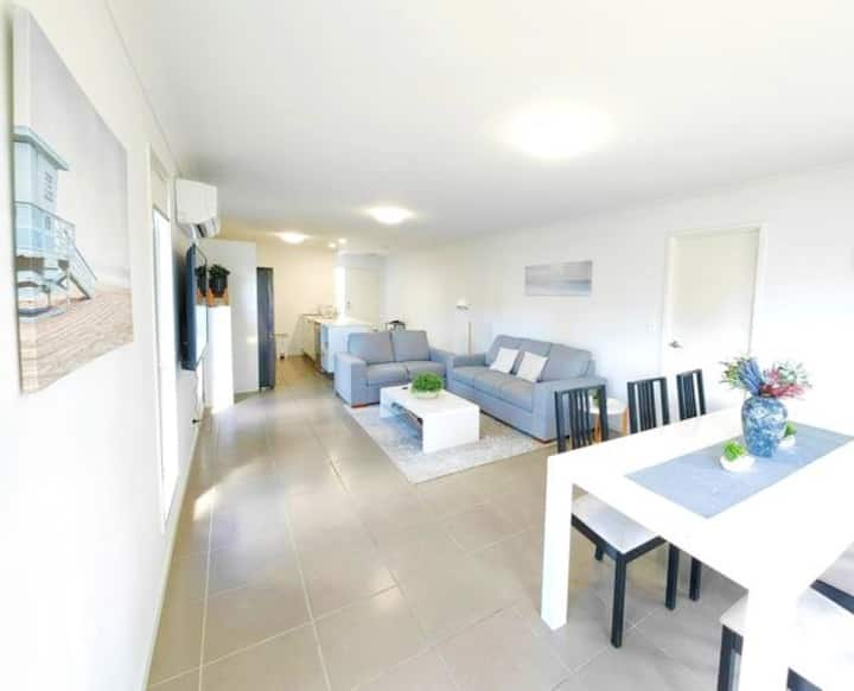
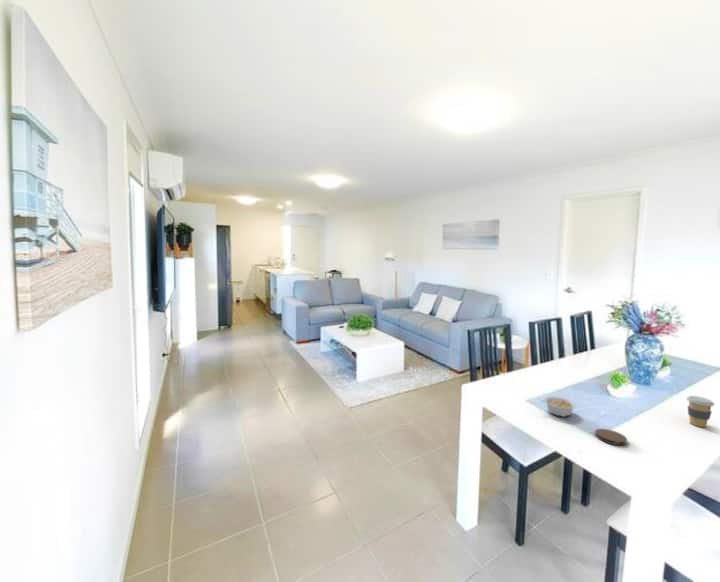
+ coaster [594,428,628,446]
+ legume [538,395,577,418]
+ coffee cup [686,395,715,428]
